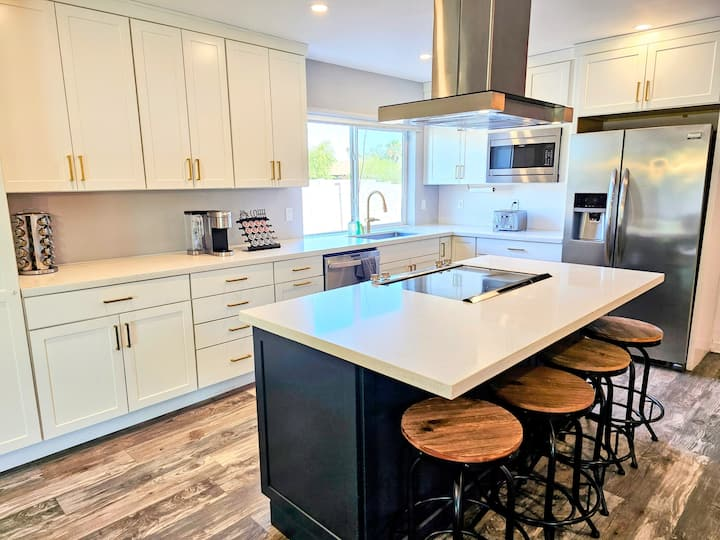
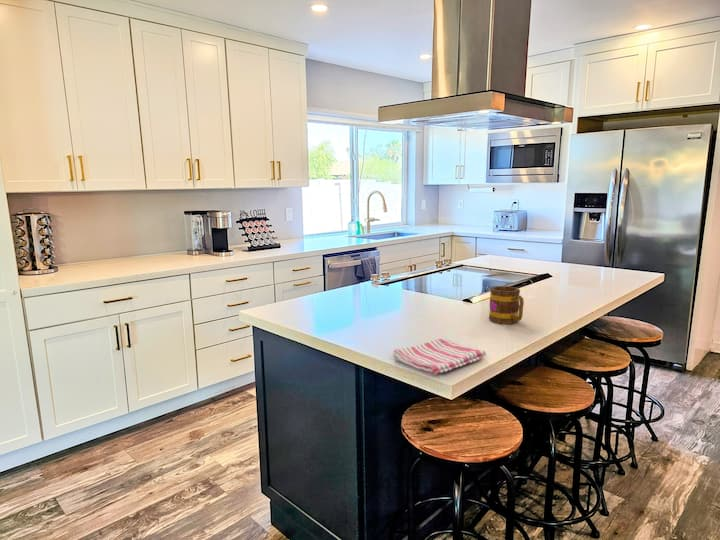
+ mug [488,285,525,325]
+ dish towel [392,337,487,376]
